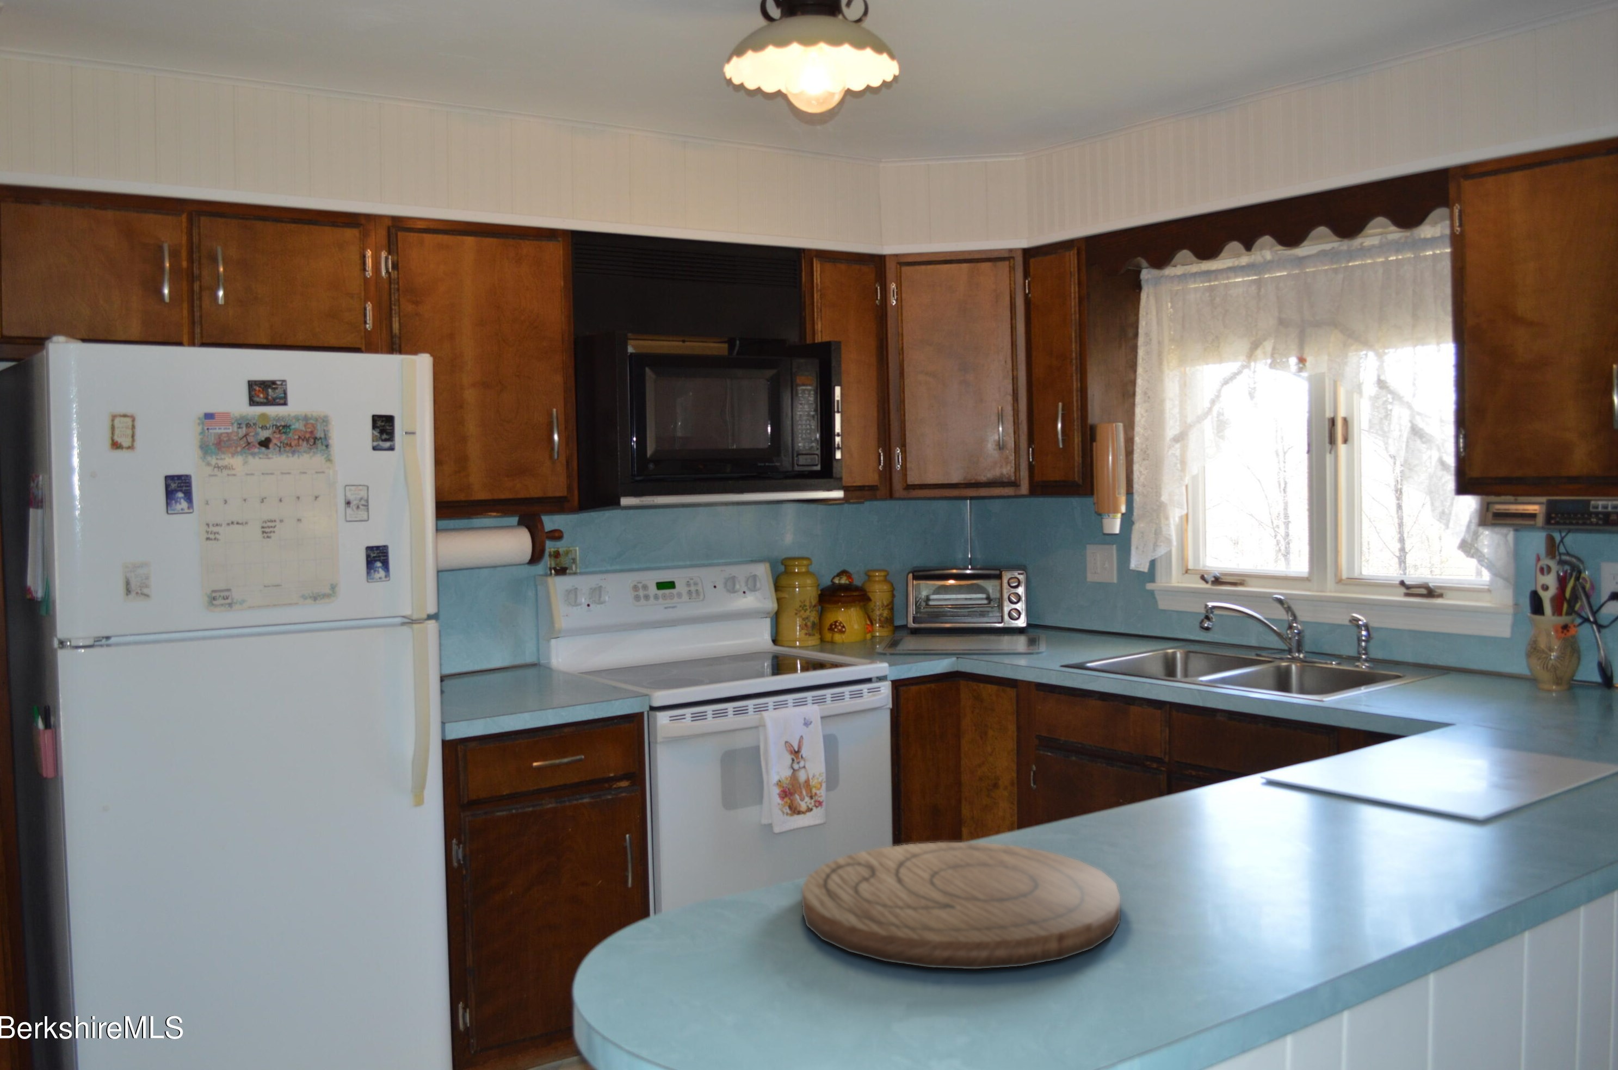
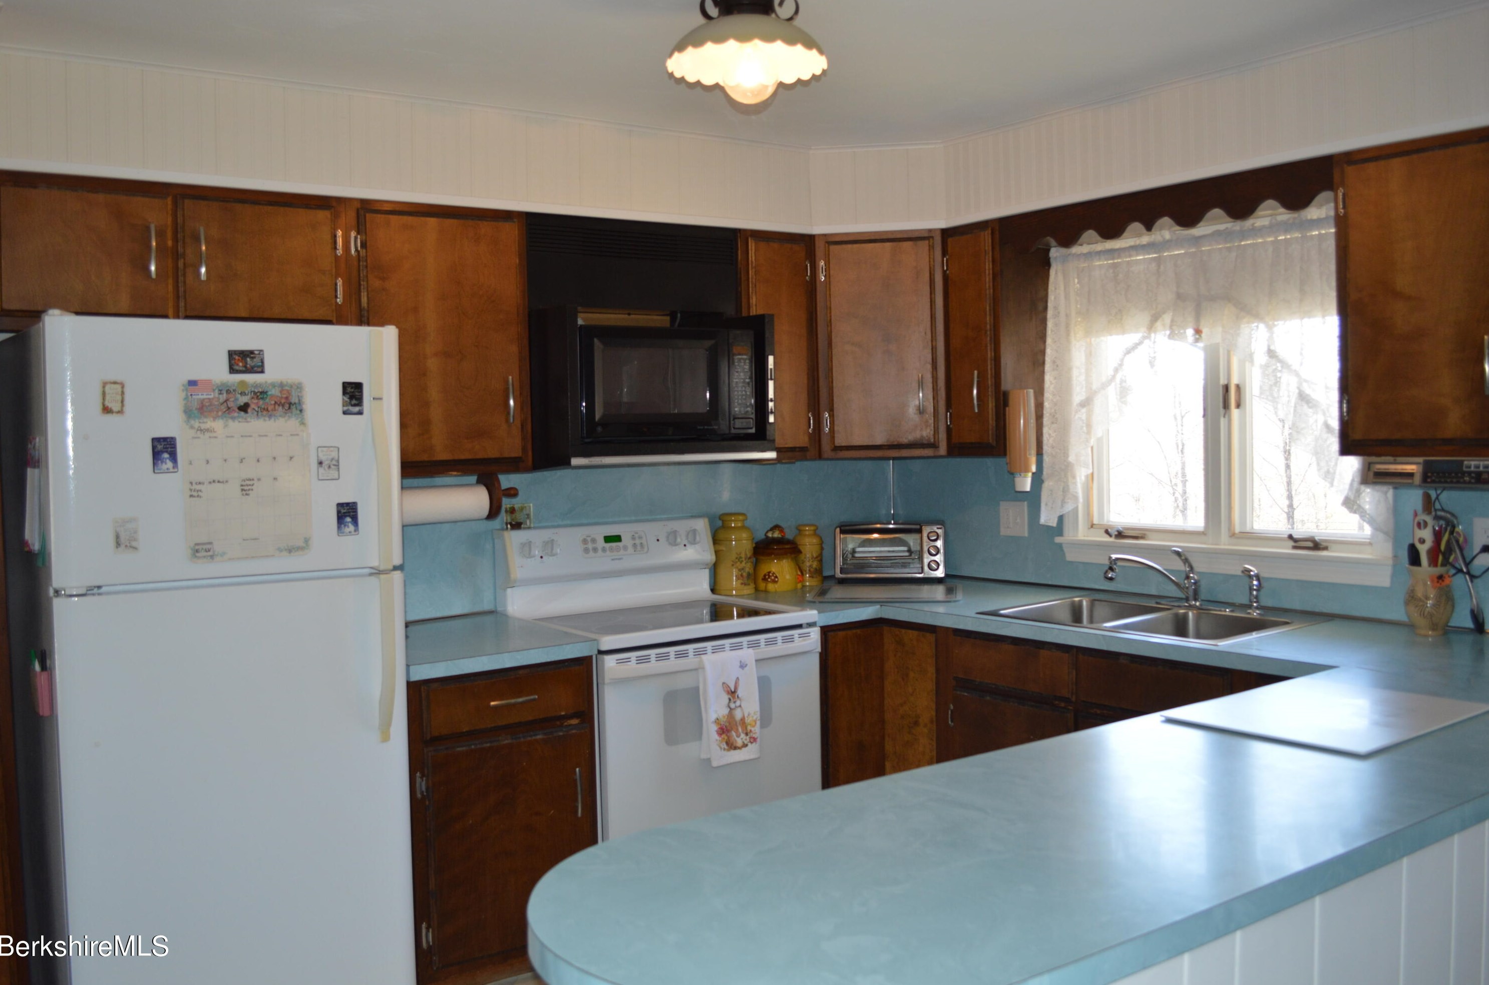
- cutting board [802,842,1121,970]
